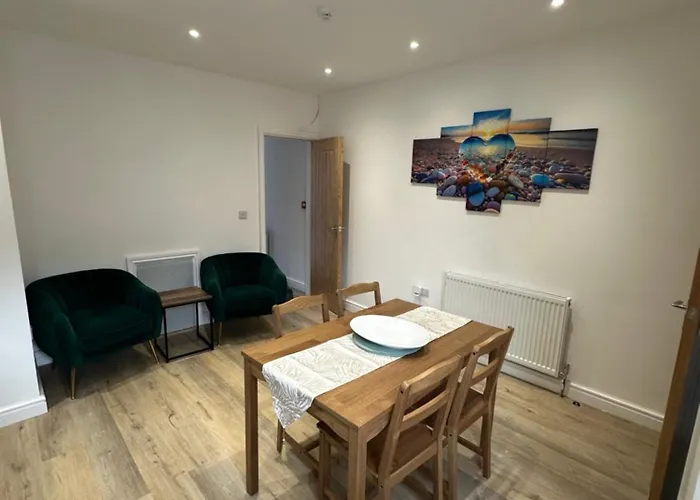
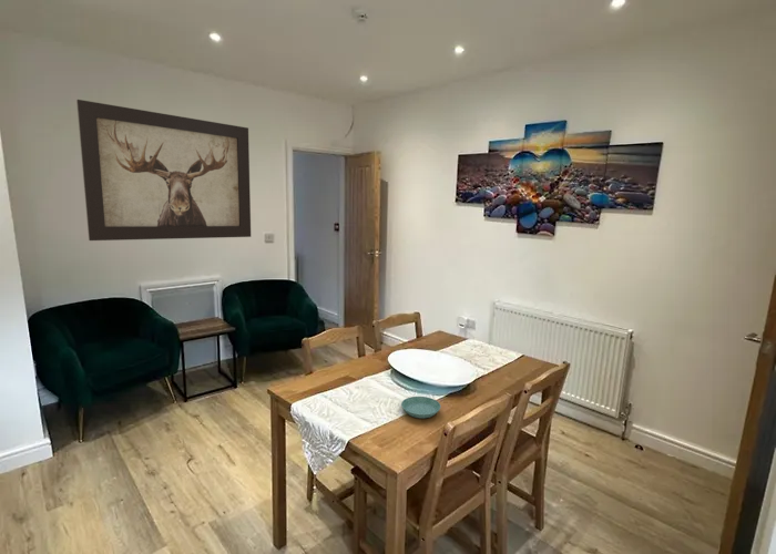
+ saucer [400,396,442,419]
+ wall art [75,99,252,242]
